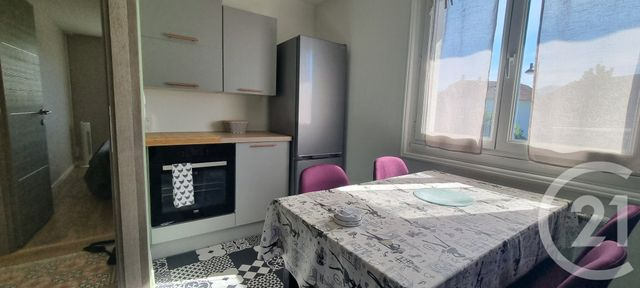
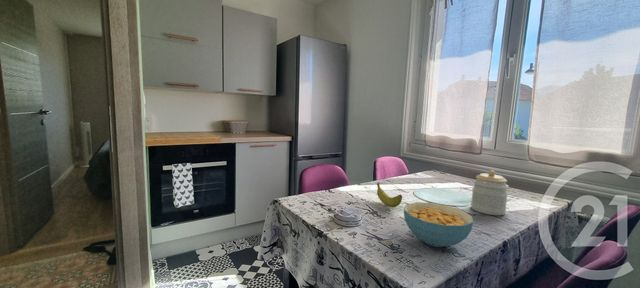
+ banana [376,182,403,208]
+ jar [470,169,510,216]
+ cereal bowl [403,202,474,248]
